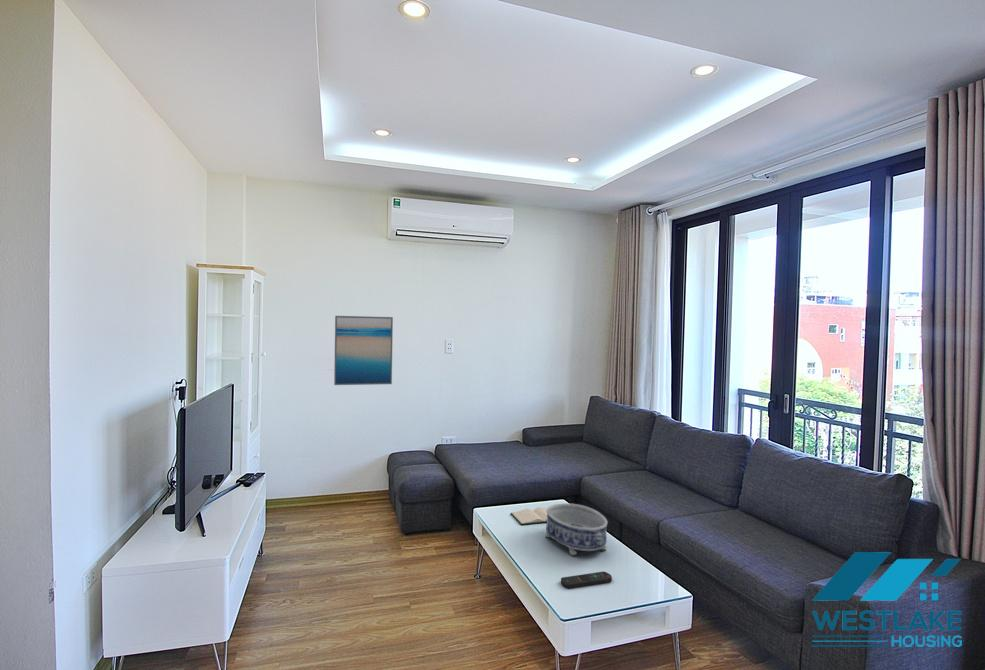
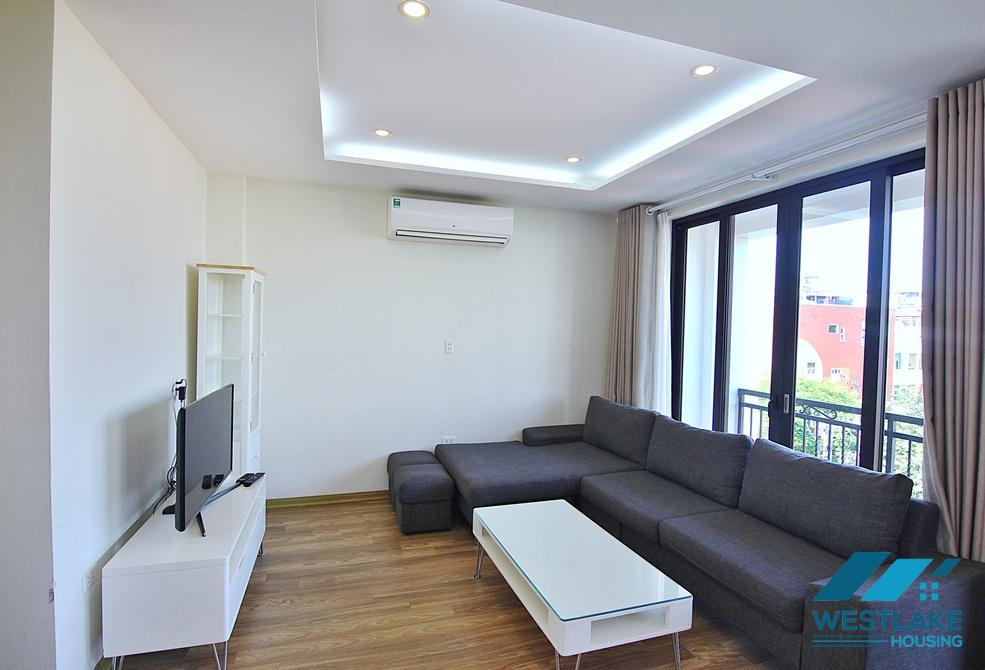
- wall art [333,315,394,386]
- remote control [560,570,613,589]
- decorative bowl [544,502,609,556]
- hardback book [510,506,548,526]
